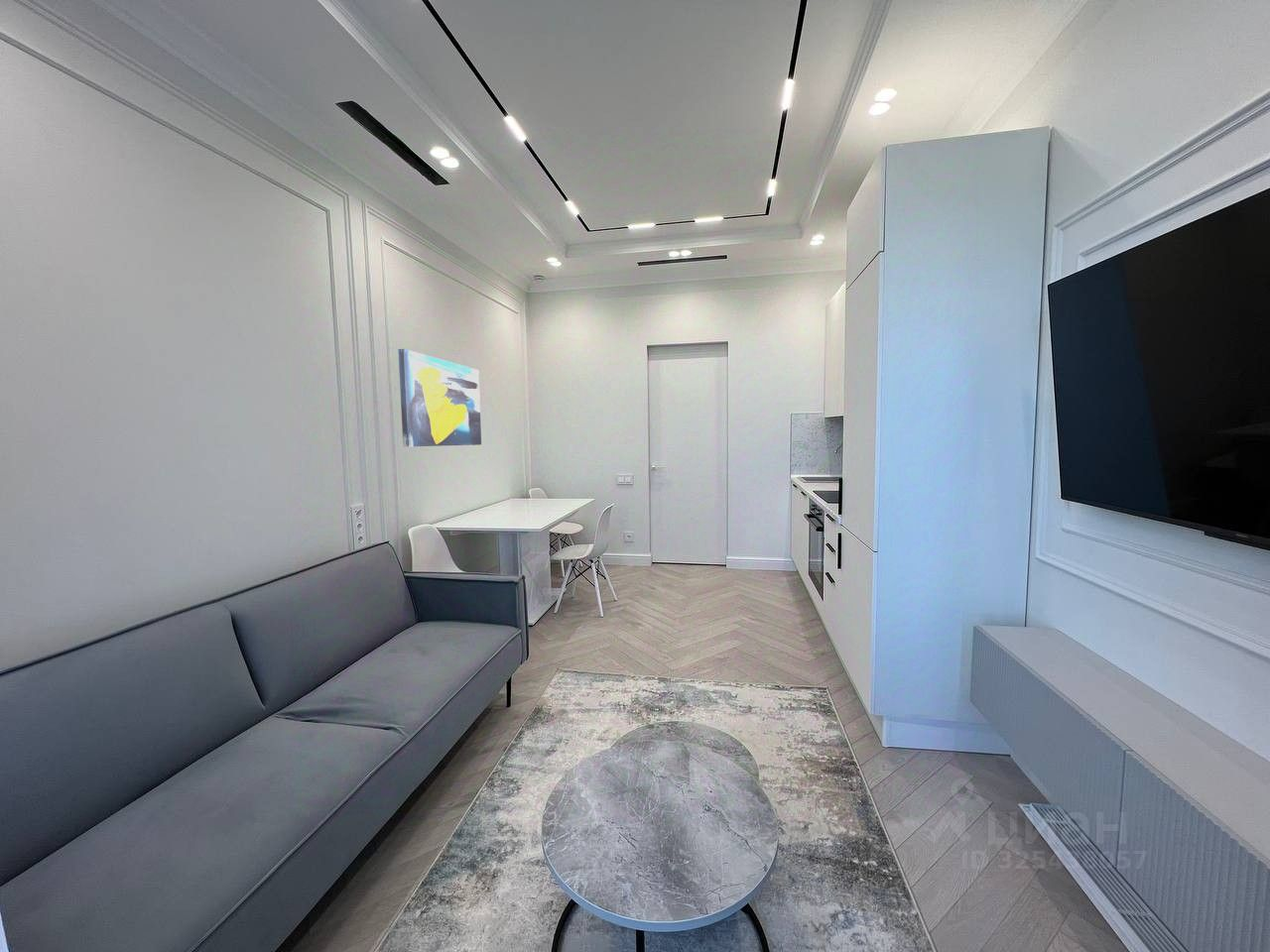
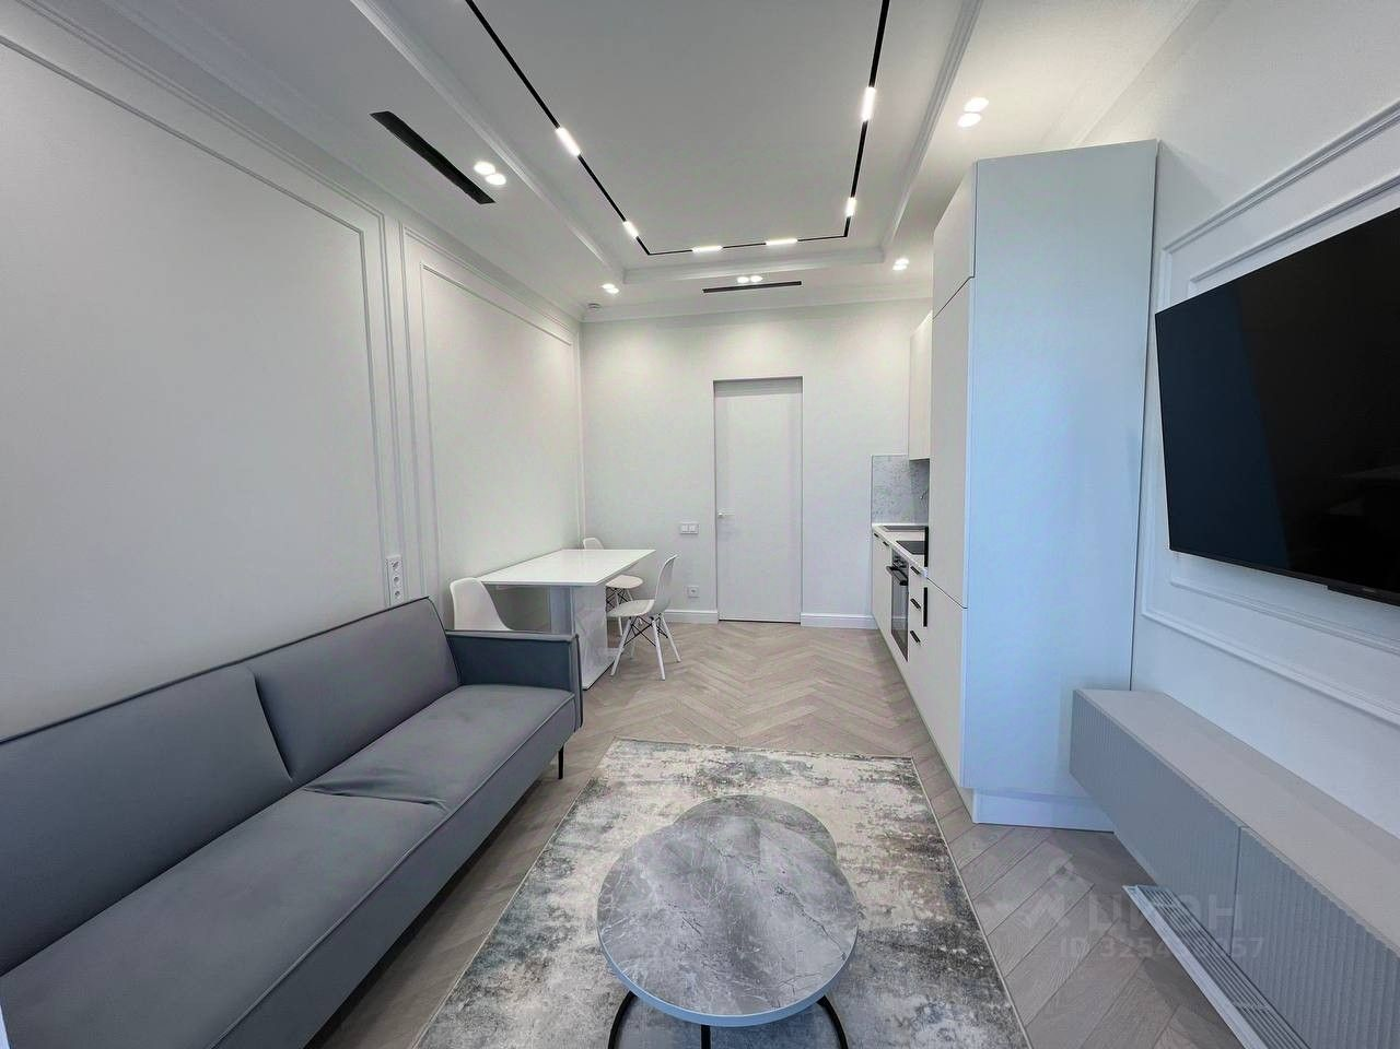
- wall art [397,348,482,447]
